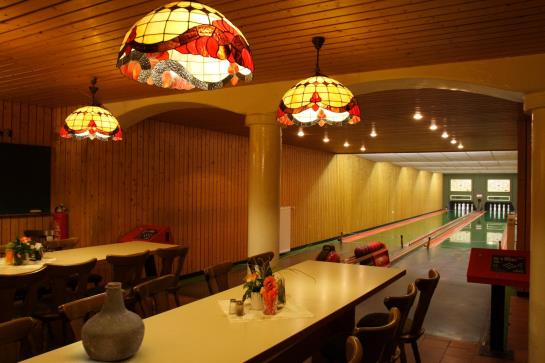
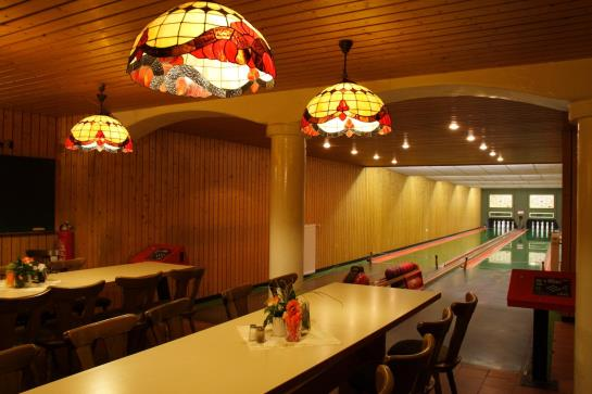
- bottle [80,281,146,362]
